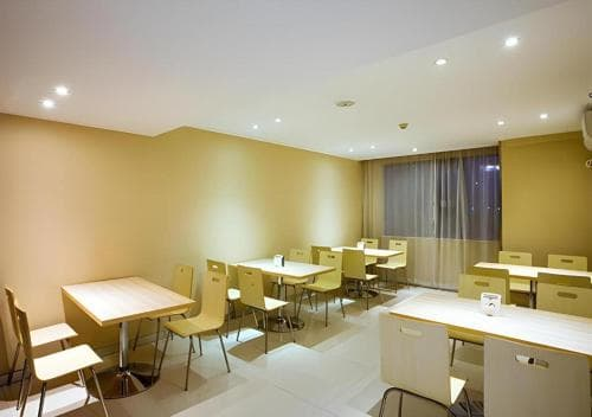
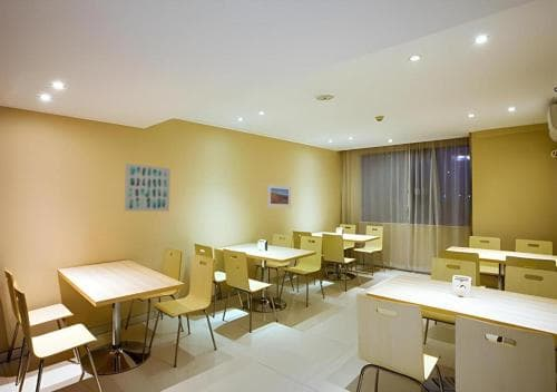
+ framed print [266,183,292,209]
+ wall art [123,163,172,213]
